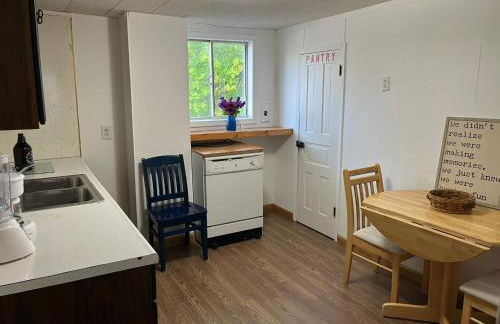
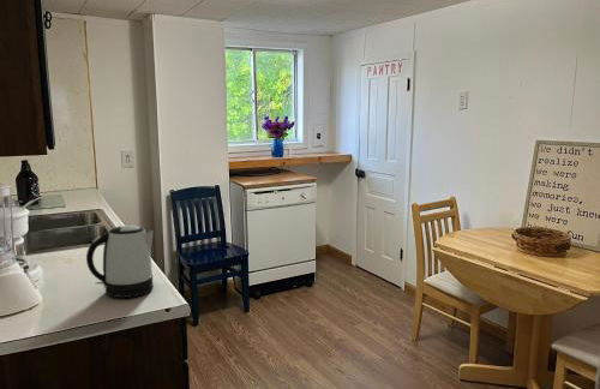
+ kettle [85,225,155,299]
